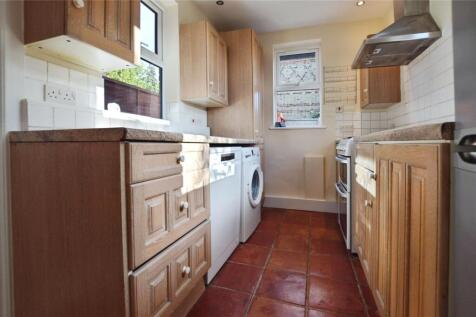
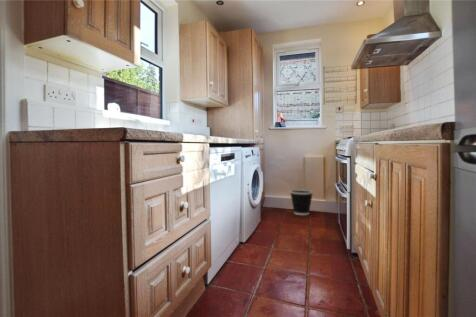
+ wastebasket [289,188,314,216]
